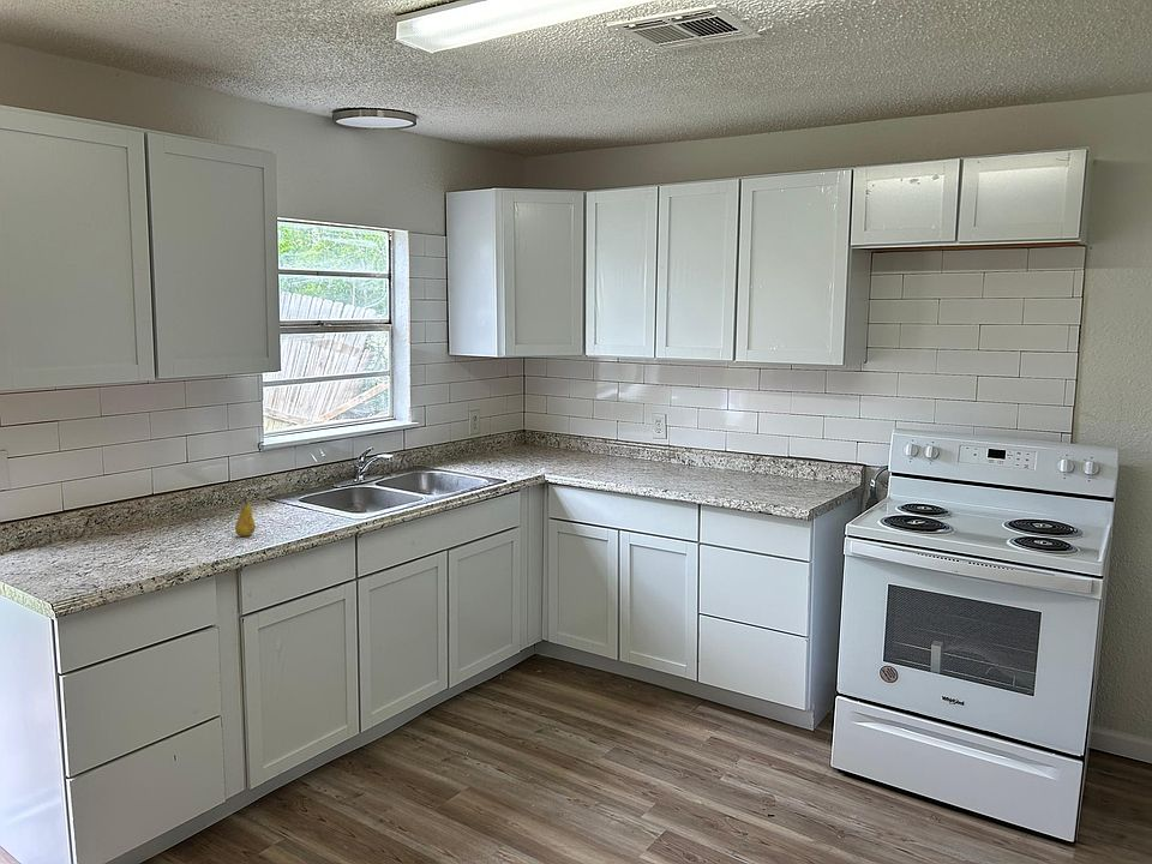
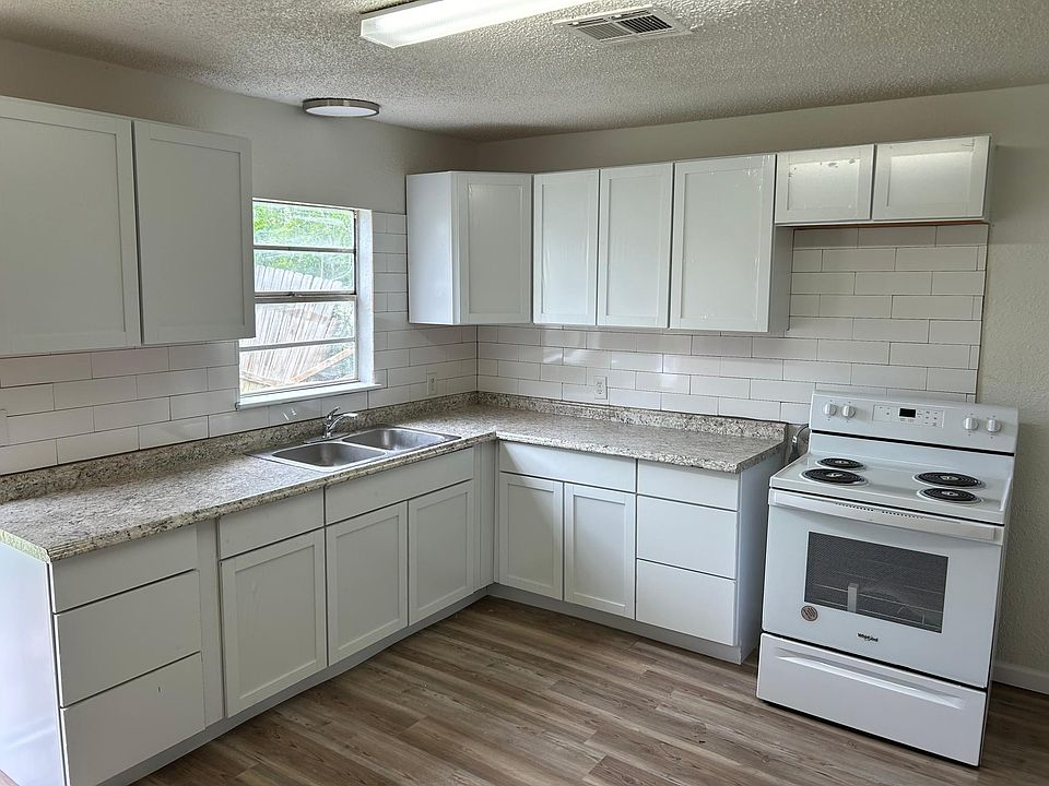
- fruit [234,497,257,538]
